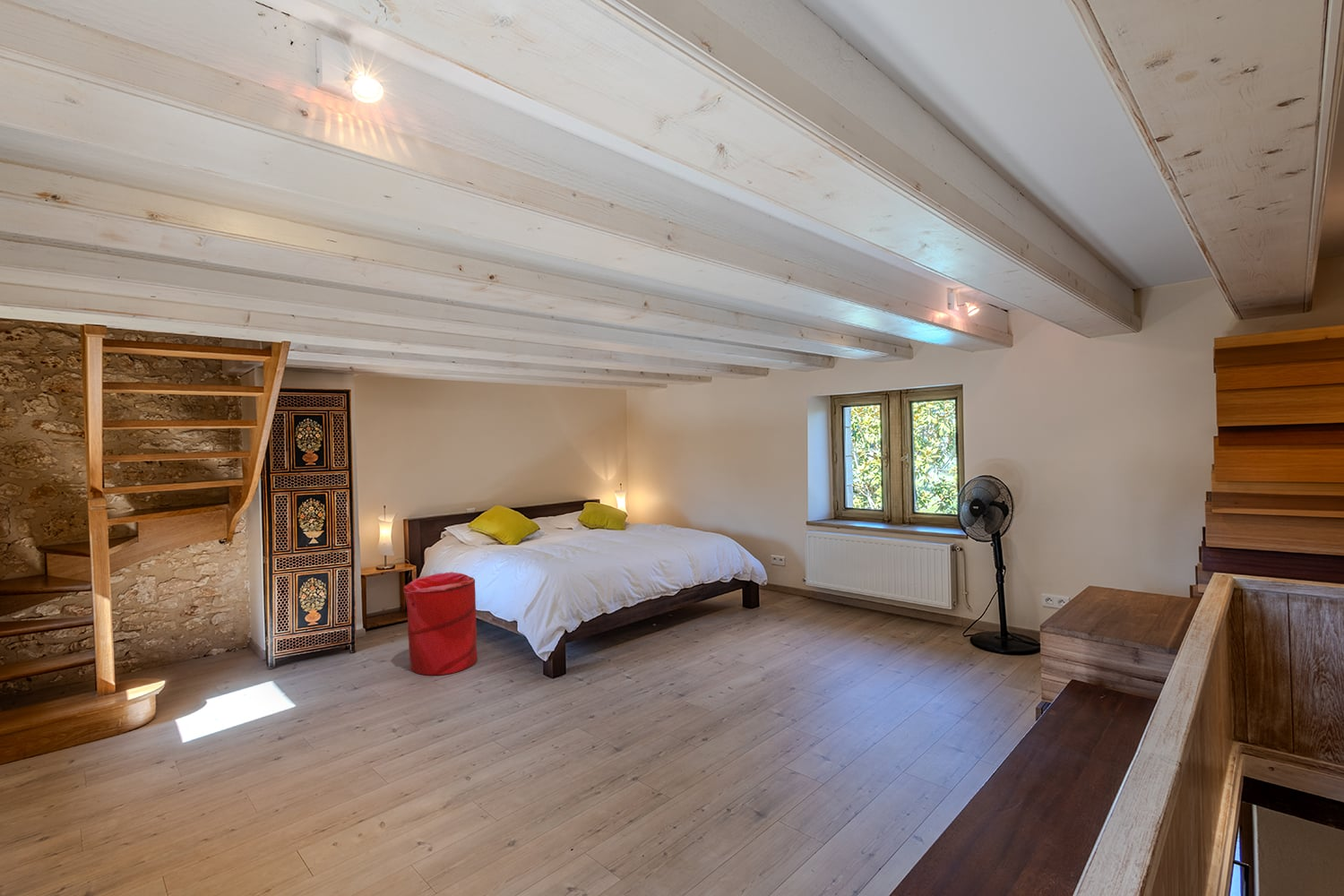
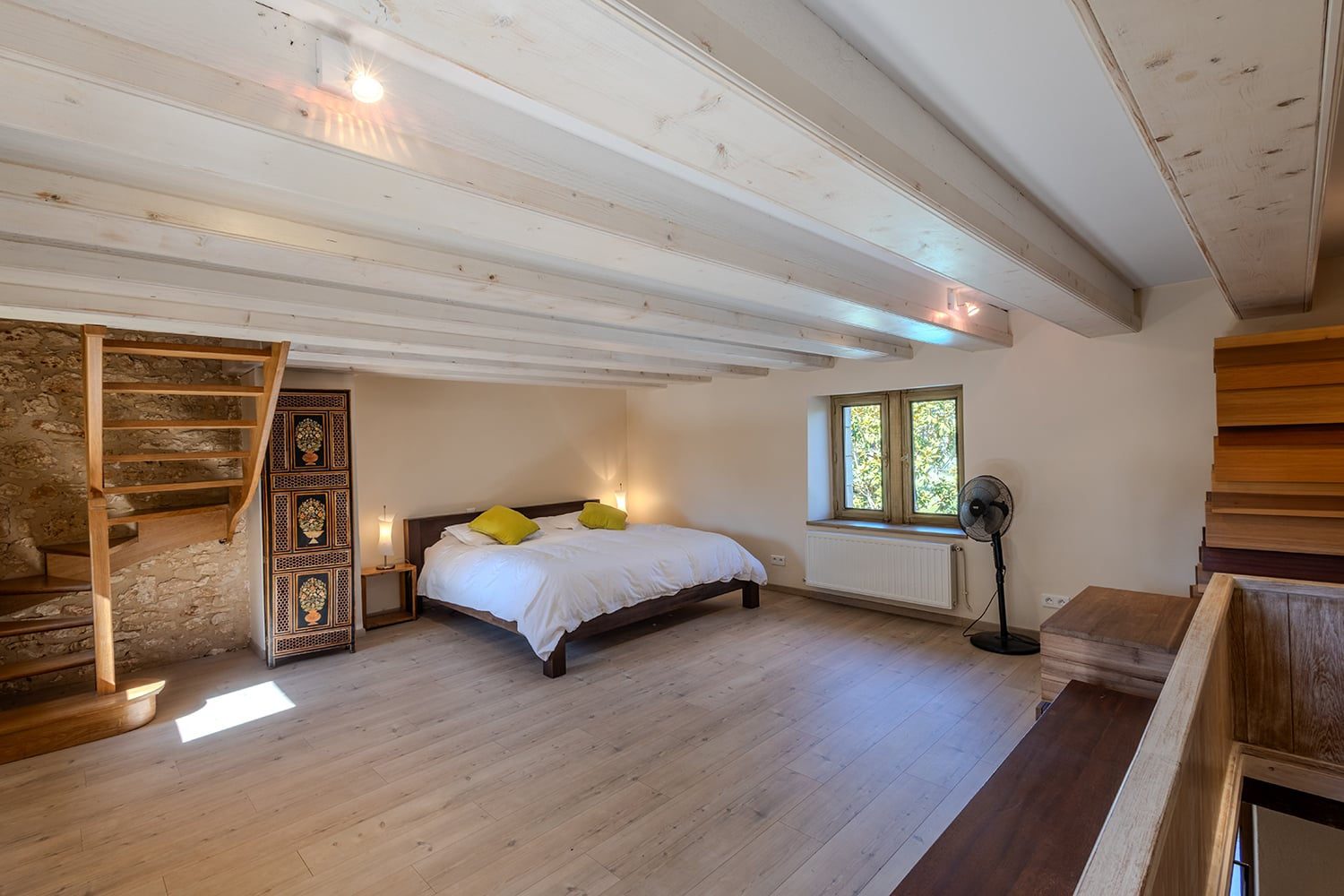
- laundry hamper [402,571,478,676]
